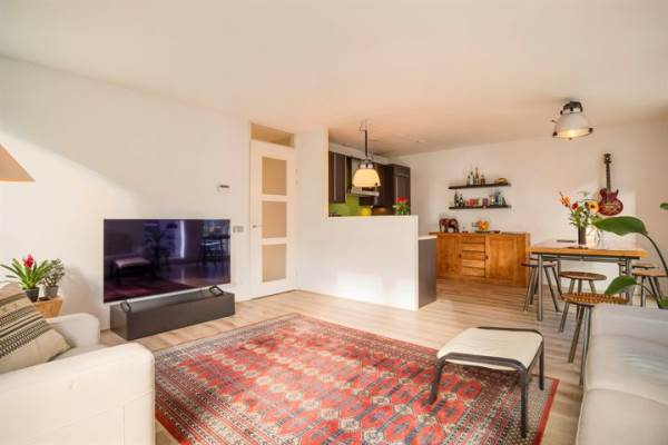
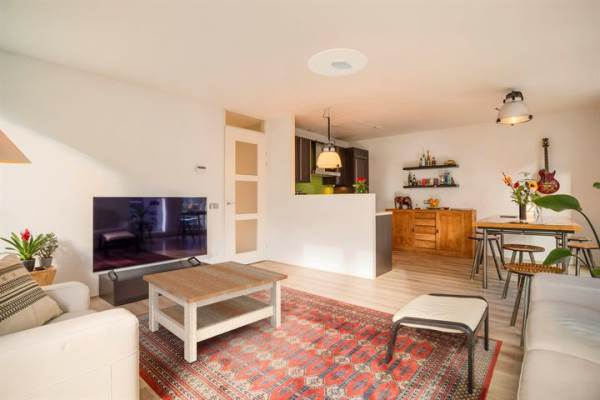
+ ceiling light [307,48,368,77]
+ coffee table [142,260,289,364]
